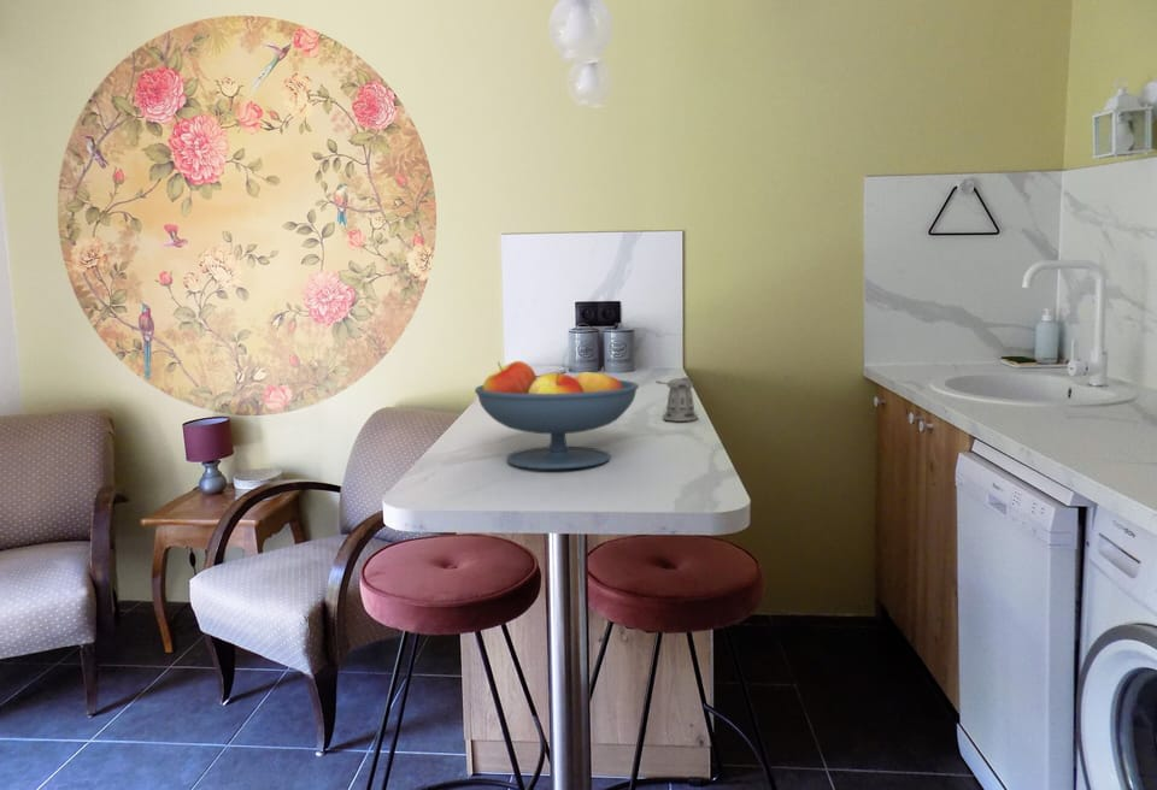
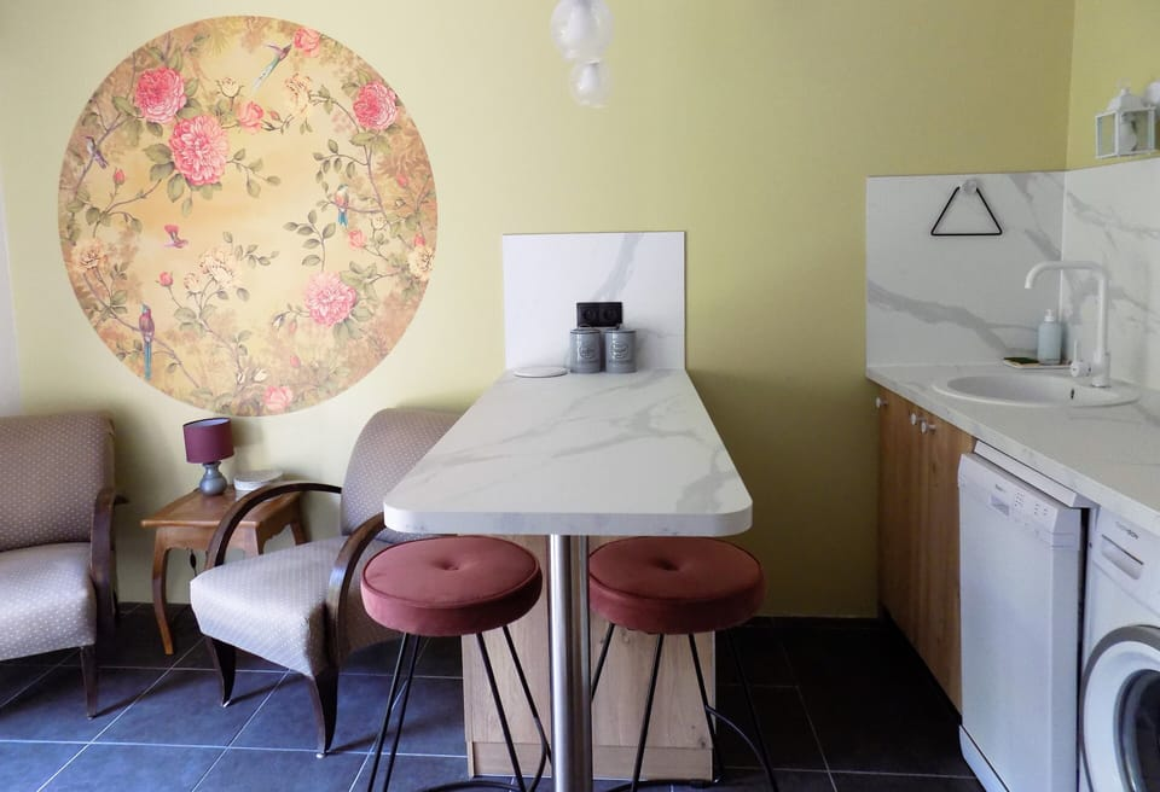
- fruit bowl [474,360,640,470]
- pepper shaker [654,376,699,423]
